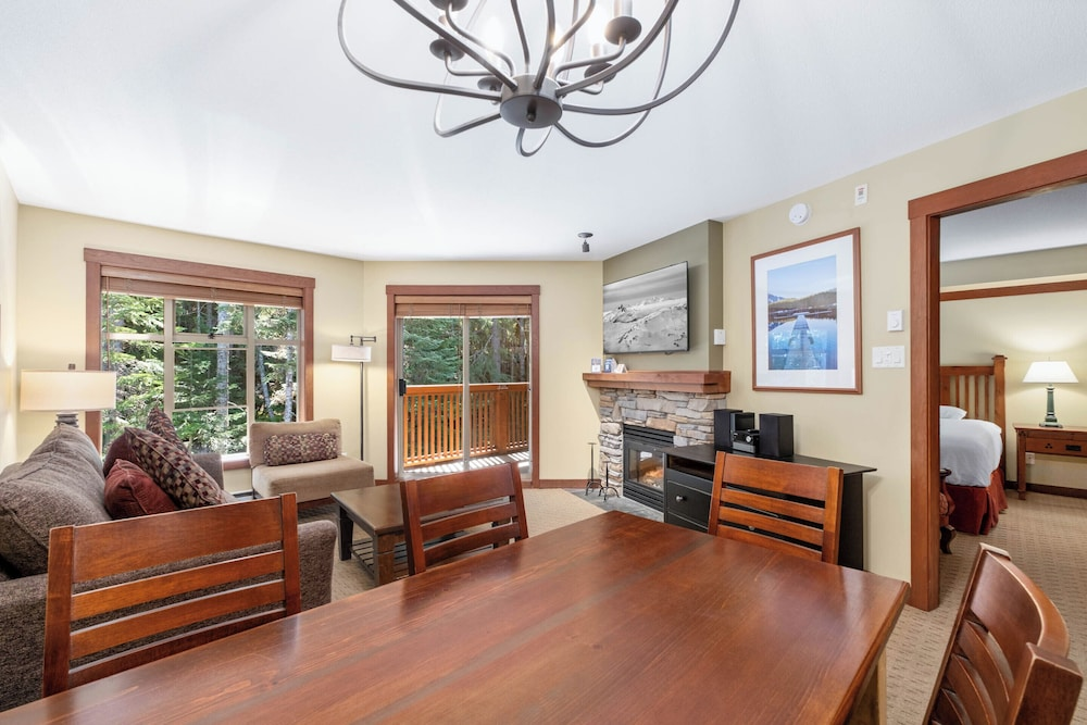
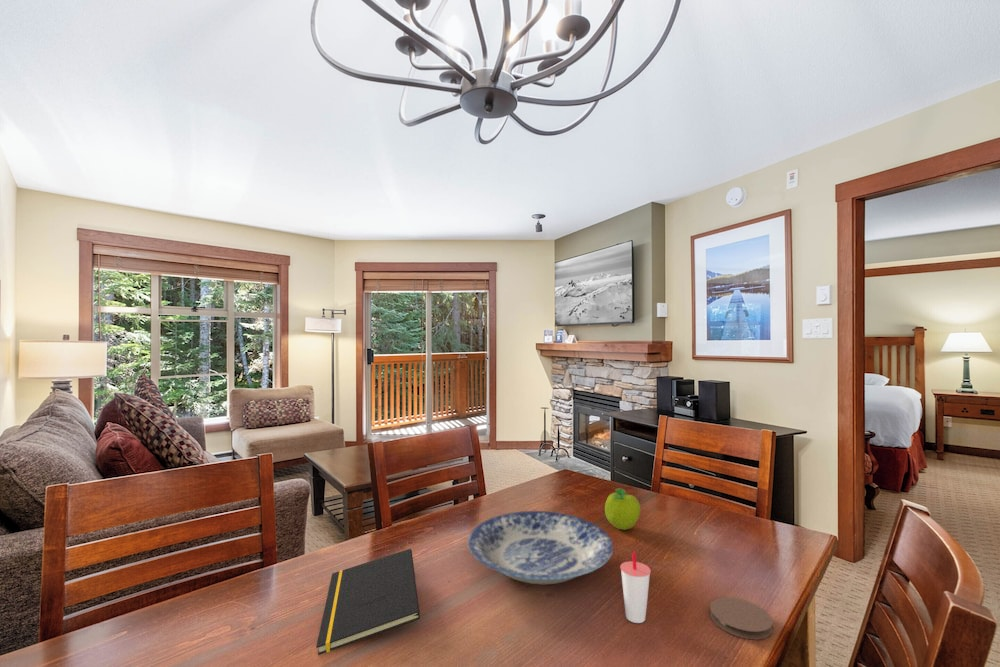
+ plate [467,510,614,585]
+ cup [619,551,652,624]
+ notepad [315,548,421,656]
+ fruit [604,487,641,531]
+ coaster [709,596,773,640]
